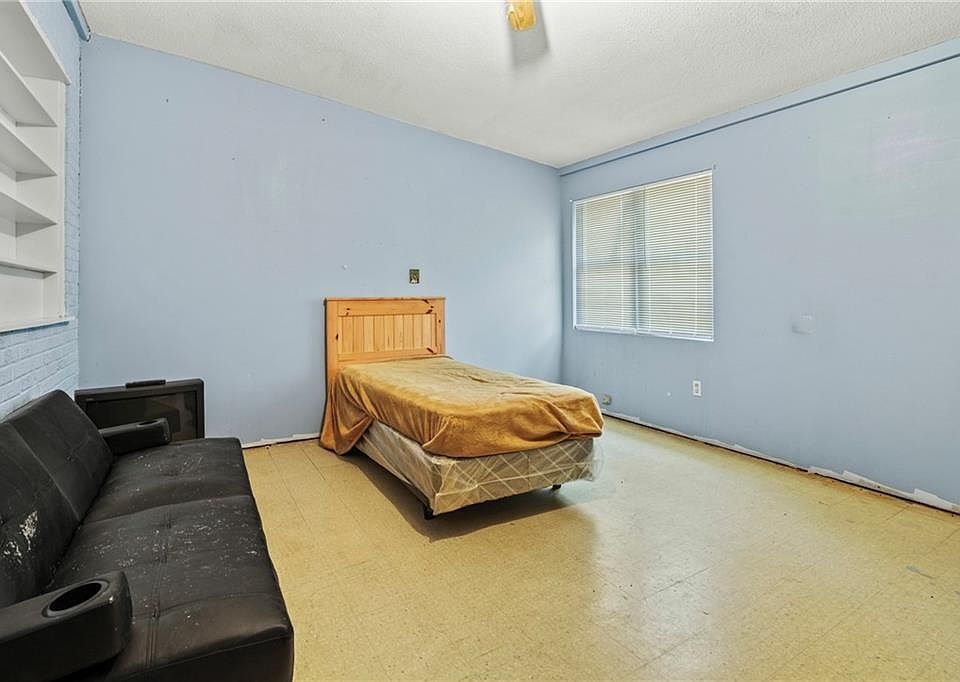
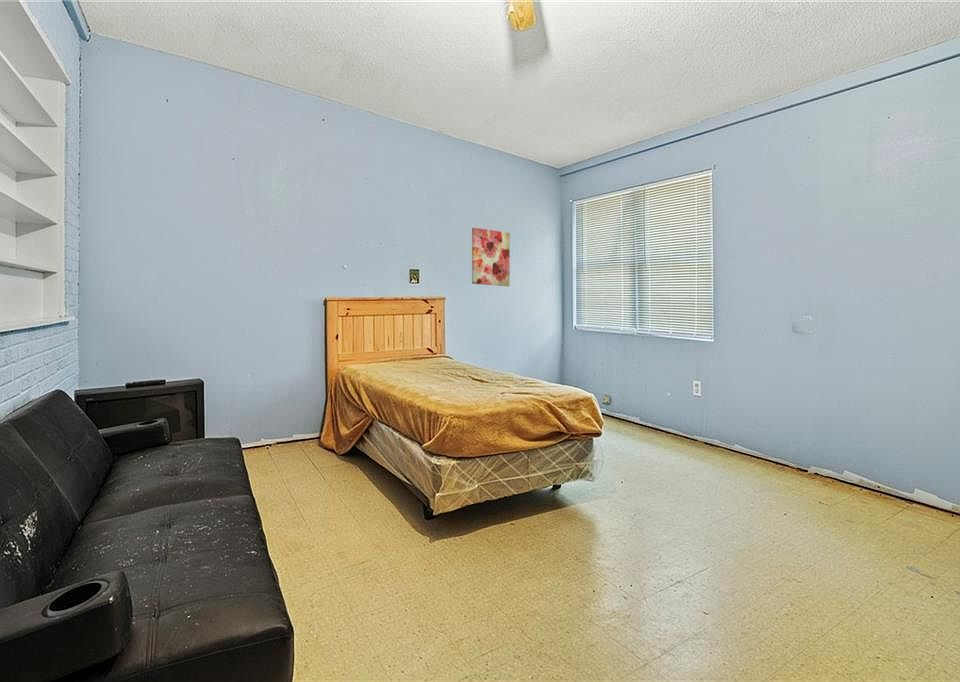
+ wall art [471,227,511,287]
